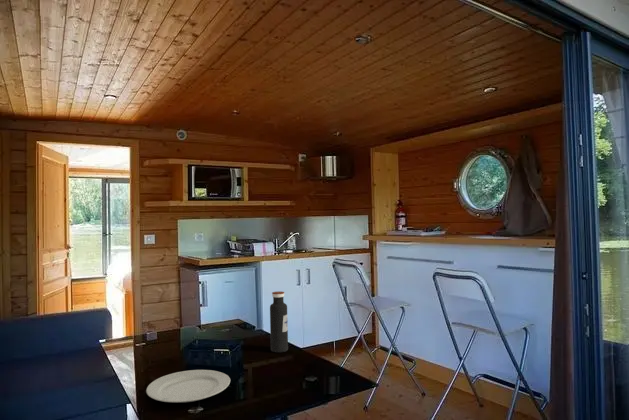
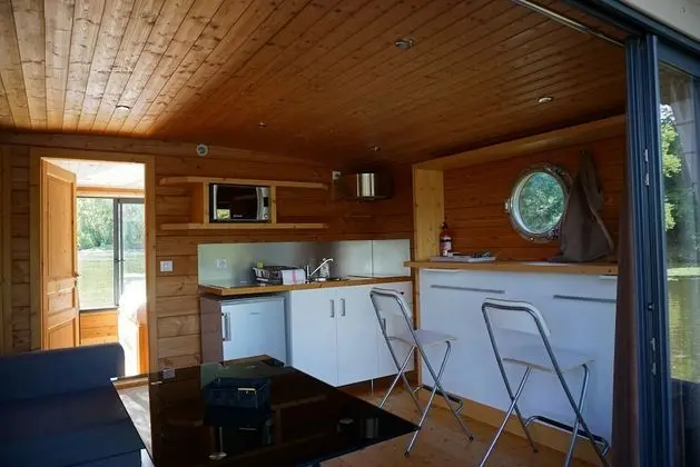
- chinaware [145,369,231,403]
- water bottle [269,290,289,353]
